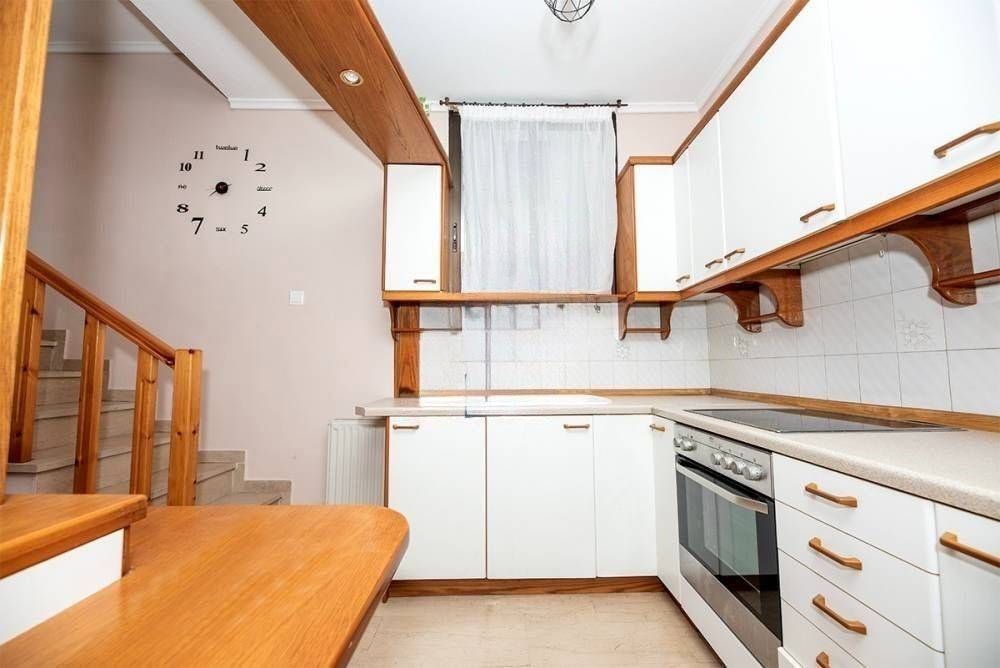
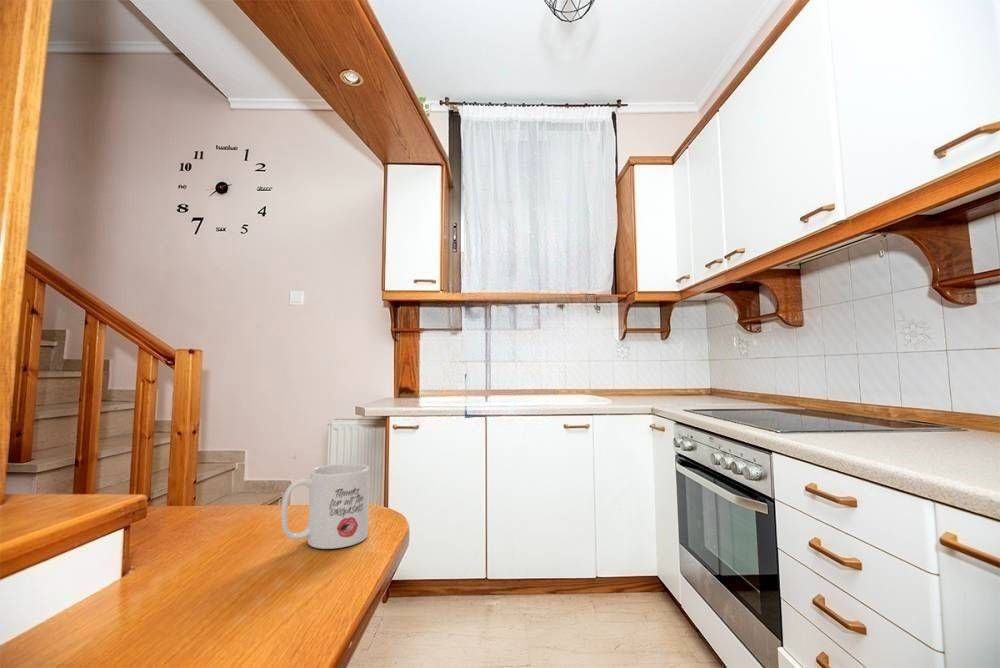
+ mug [280,462,370,550]
